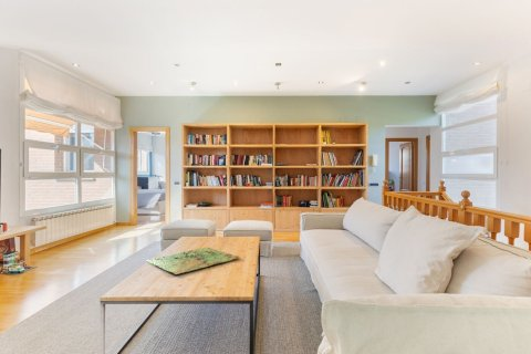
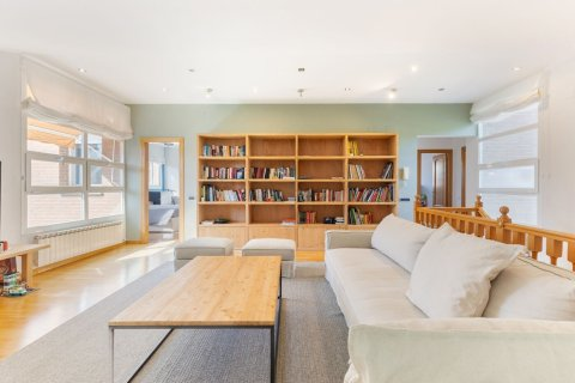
- board game [145,247,242,275]
